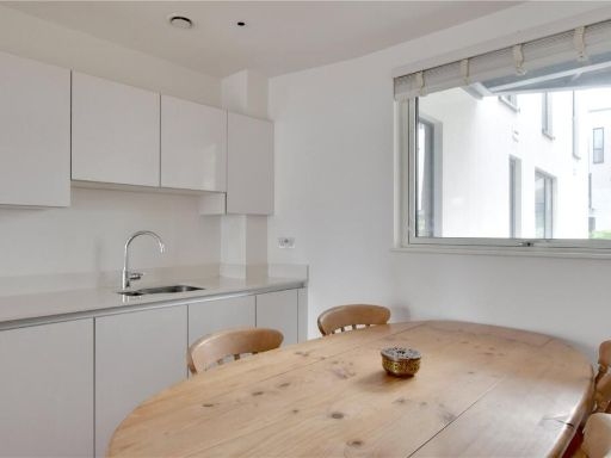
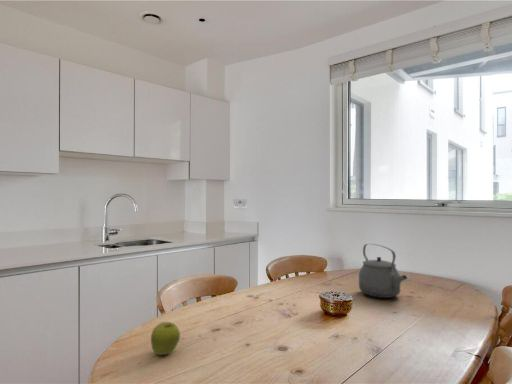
+ tea kettle [358,243,408,299]
+ fruit [150,321,181,356]
